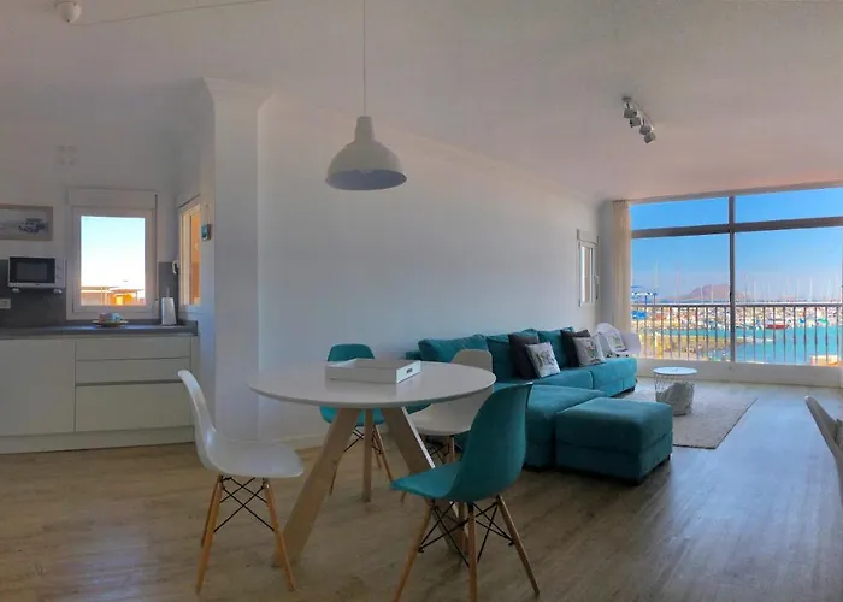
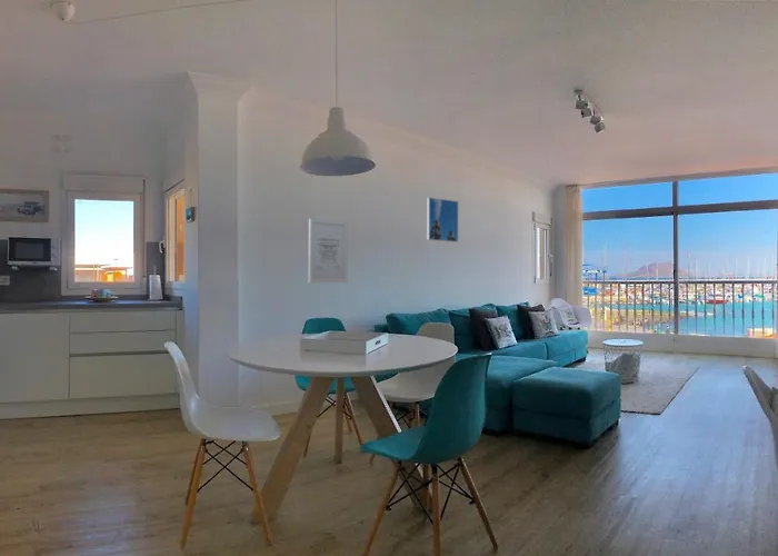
+ wall art [308,218,349,284]
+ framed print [426,196,459,244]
